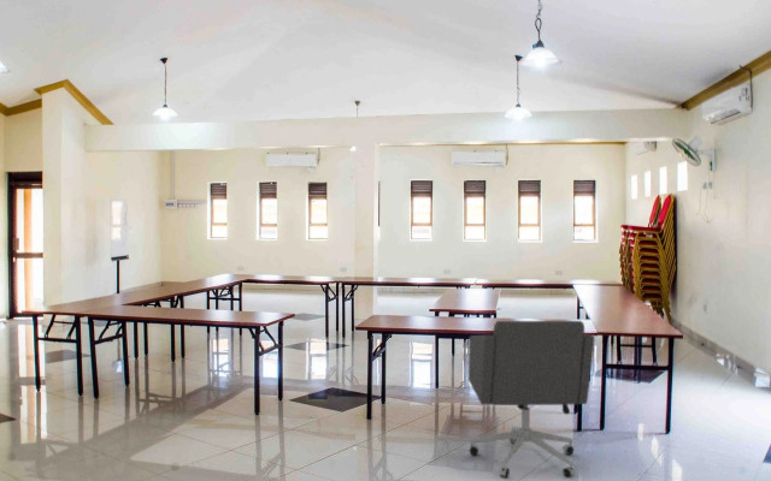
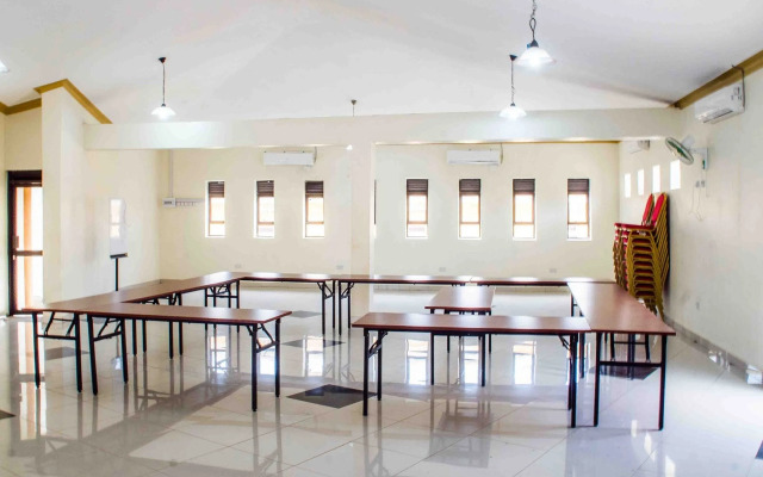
- office chair [467,320,595,480]
